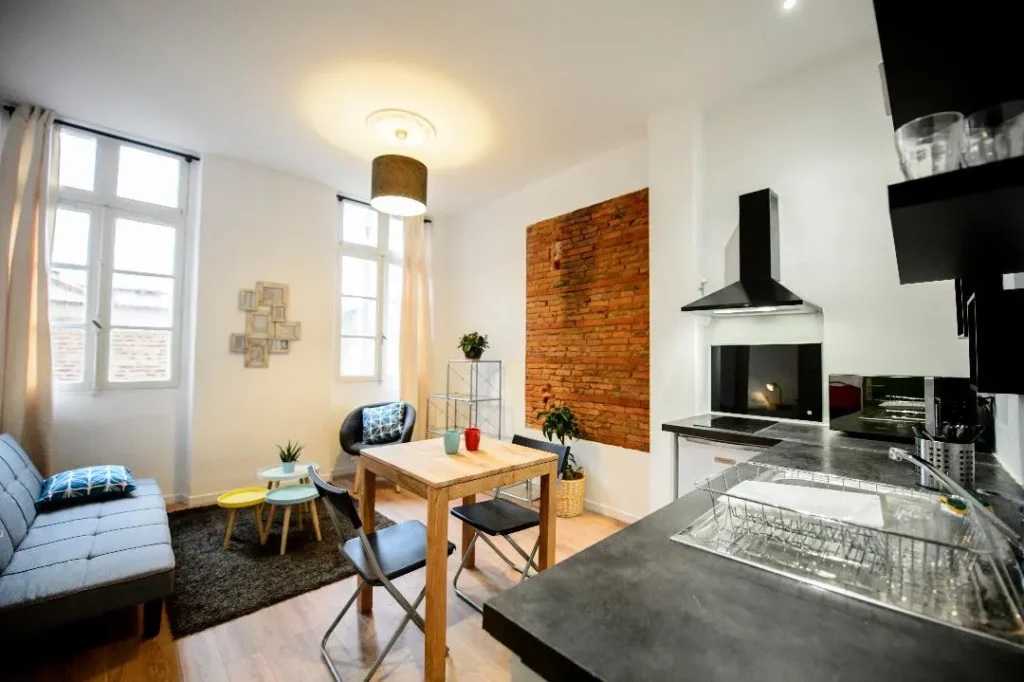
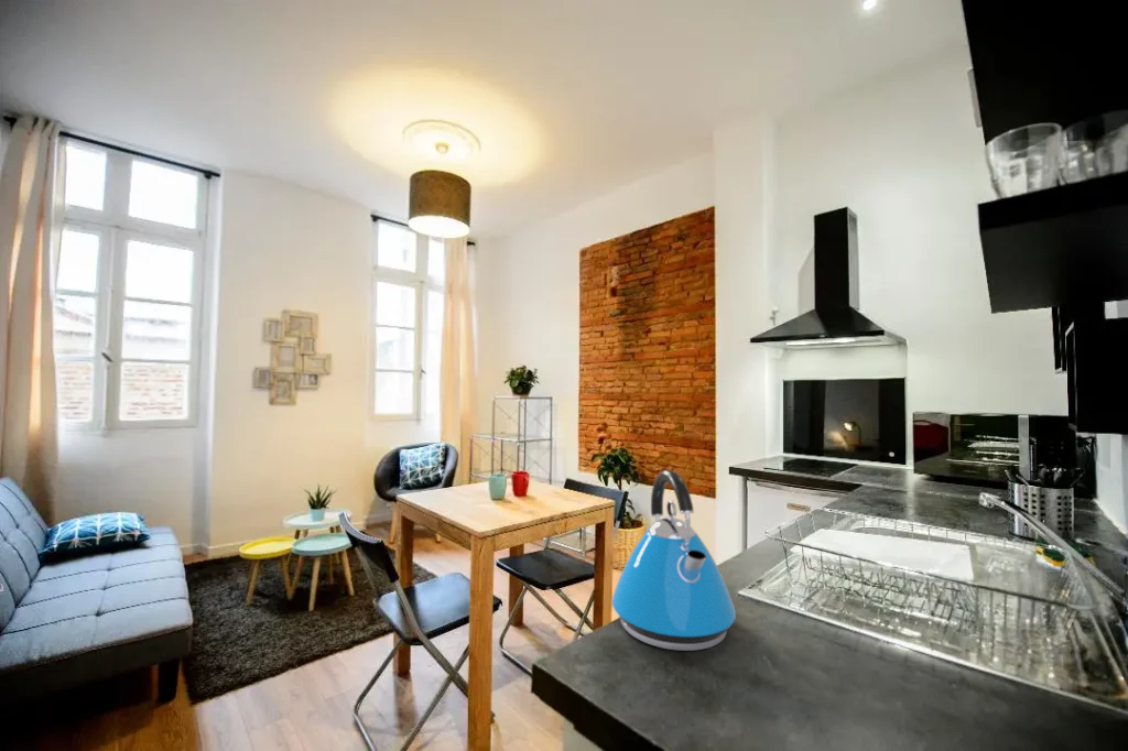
+ kettle [610,469,737,652]
